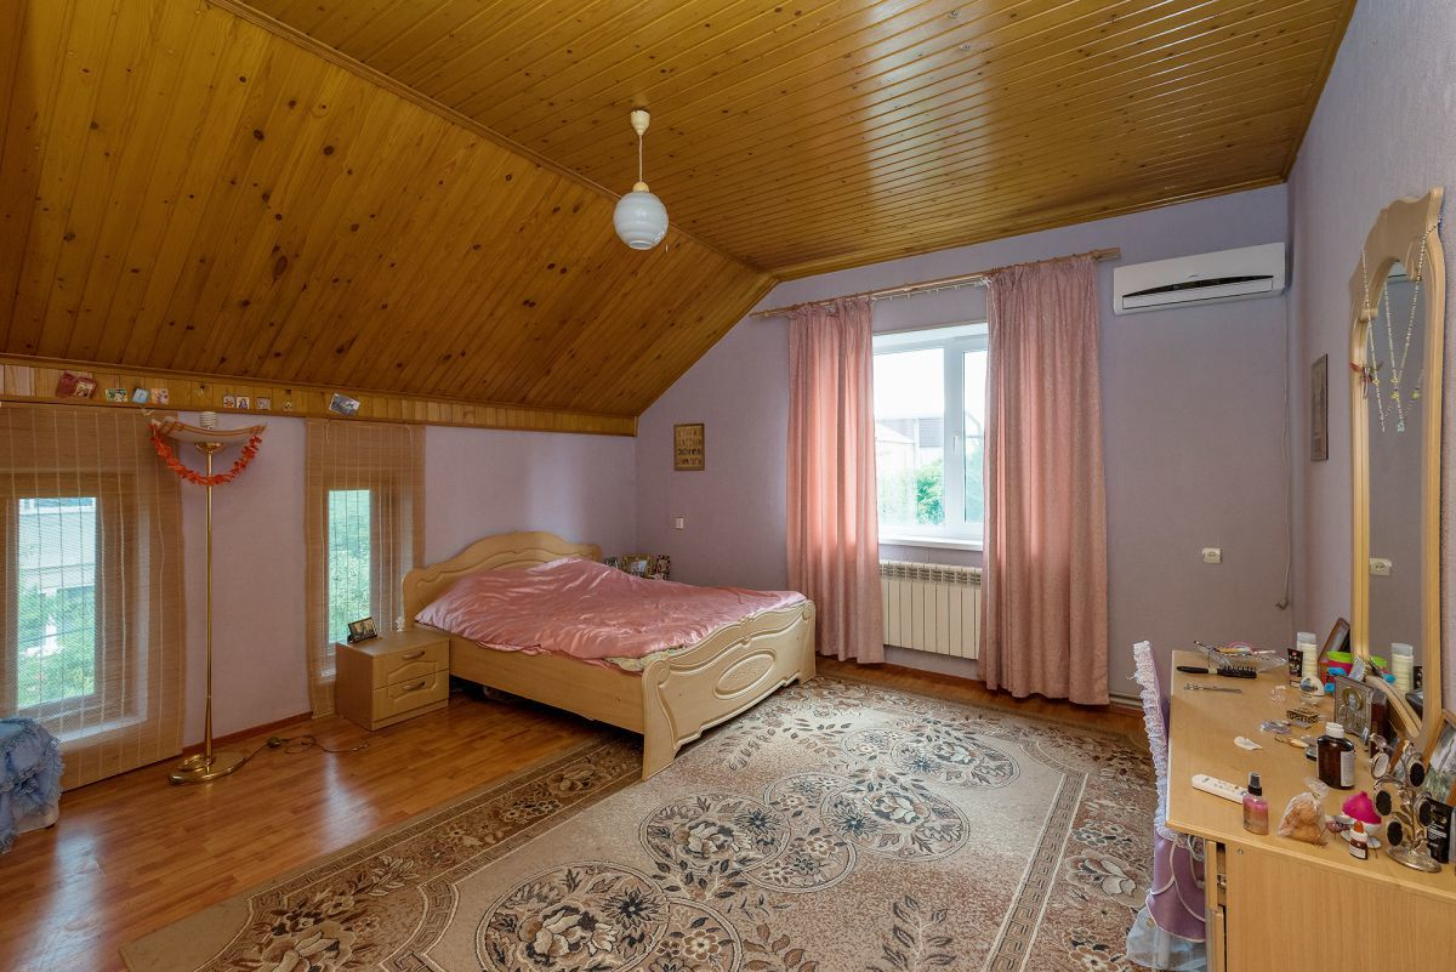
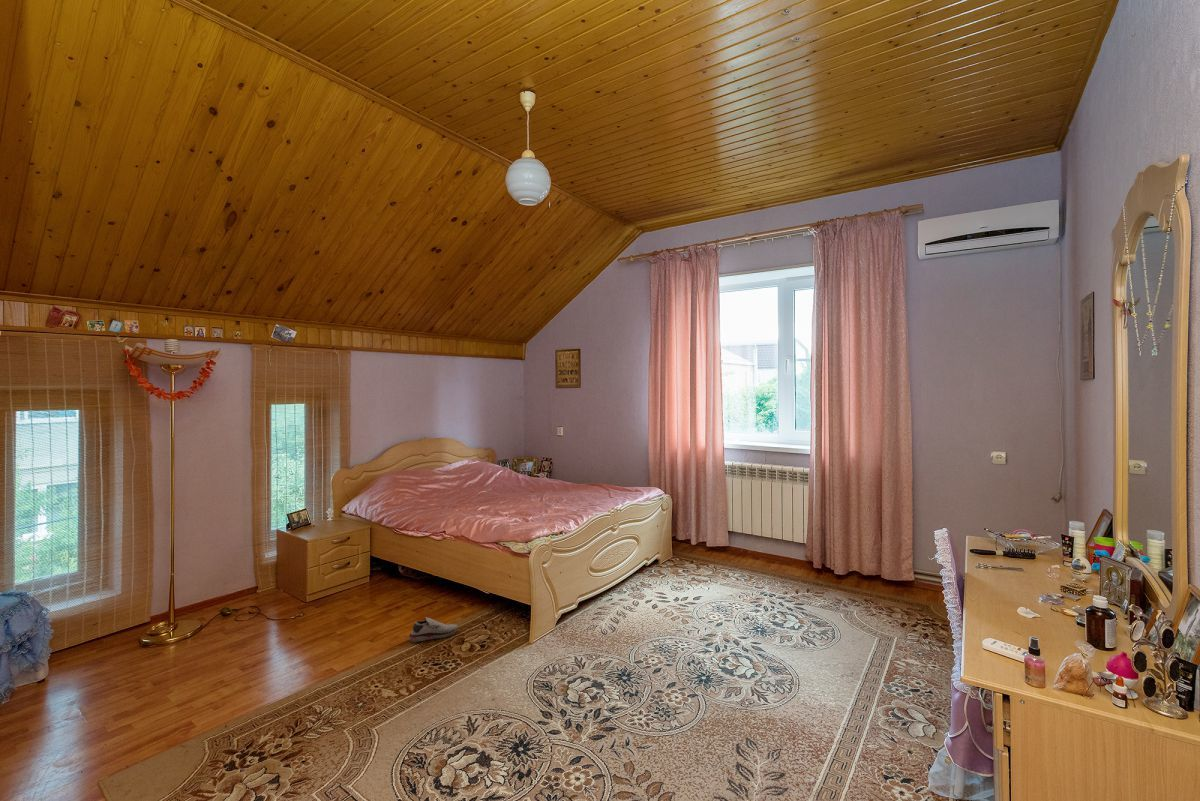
+ shoe [408,616,459,643]
